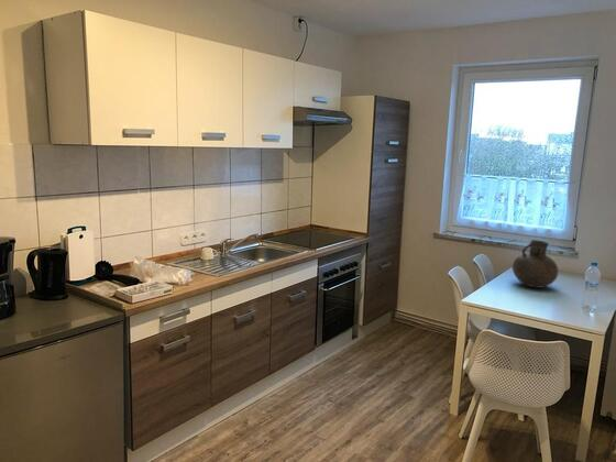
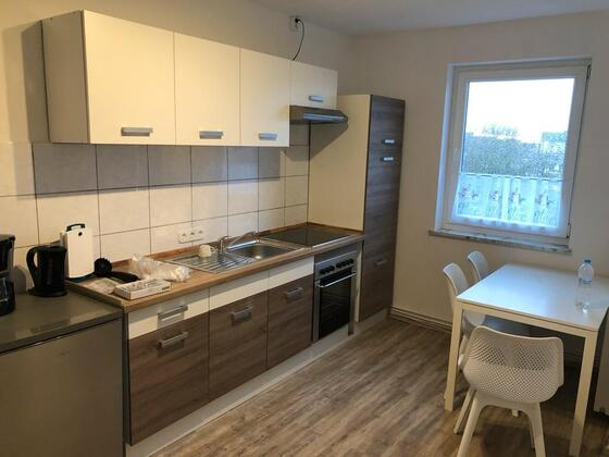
- vase [512,239,559,289]
